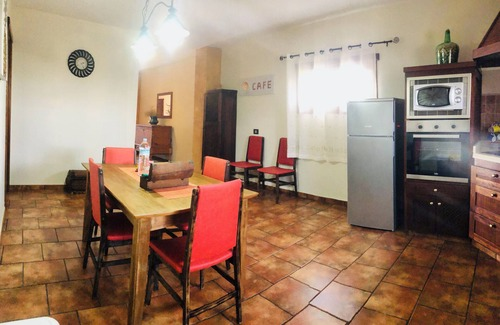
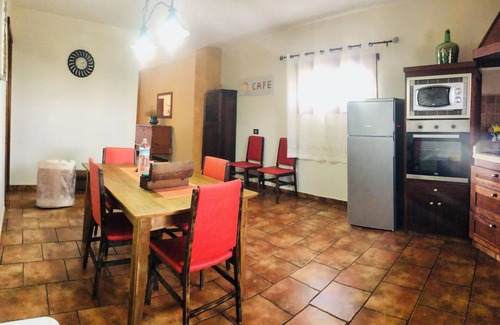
+ bag [33,158,77,209]
